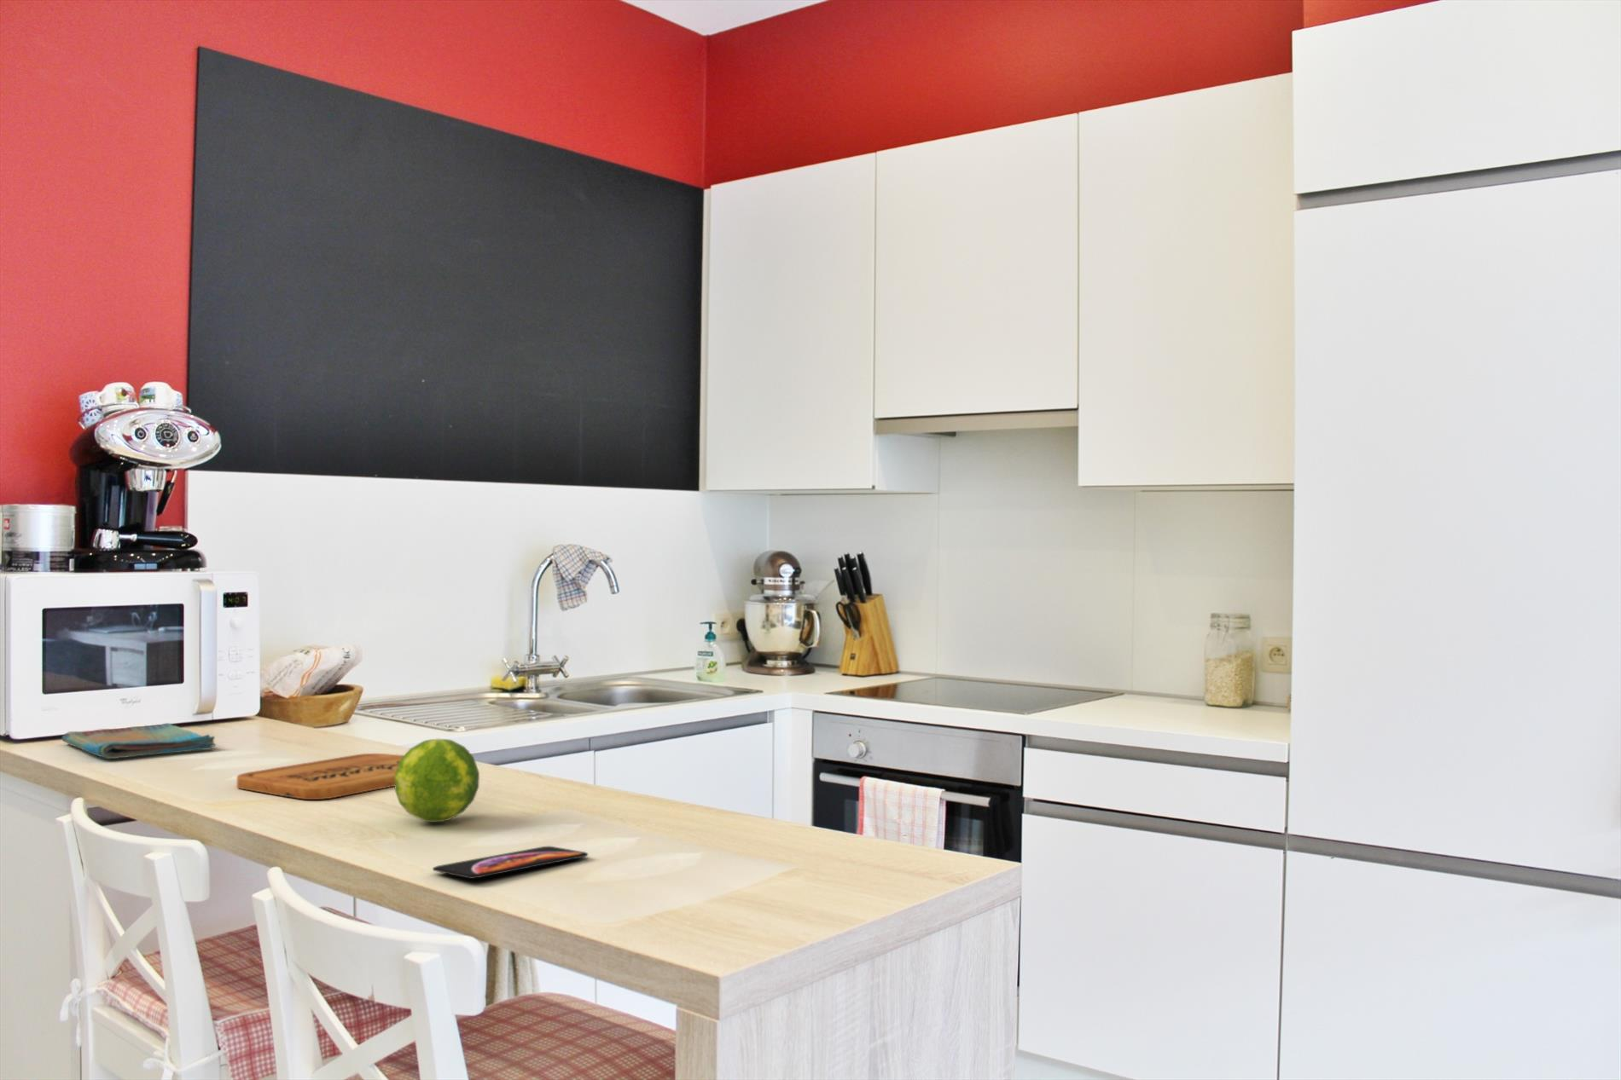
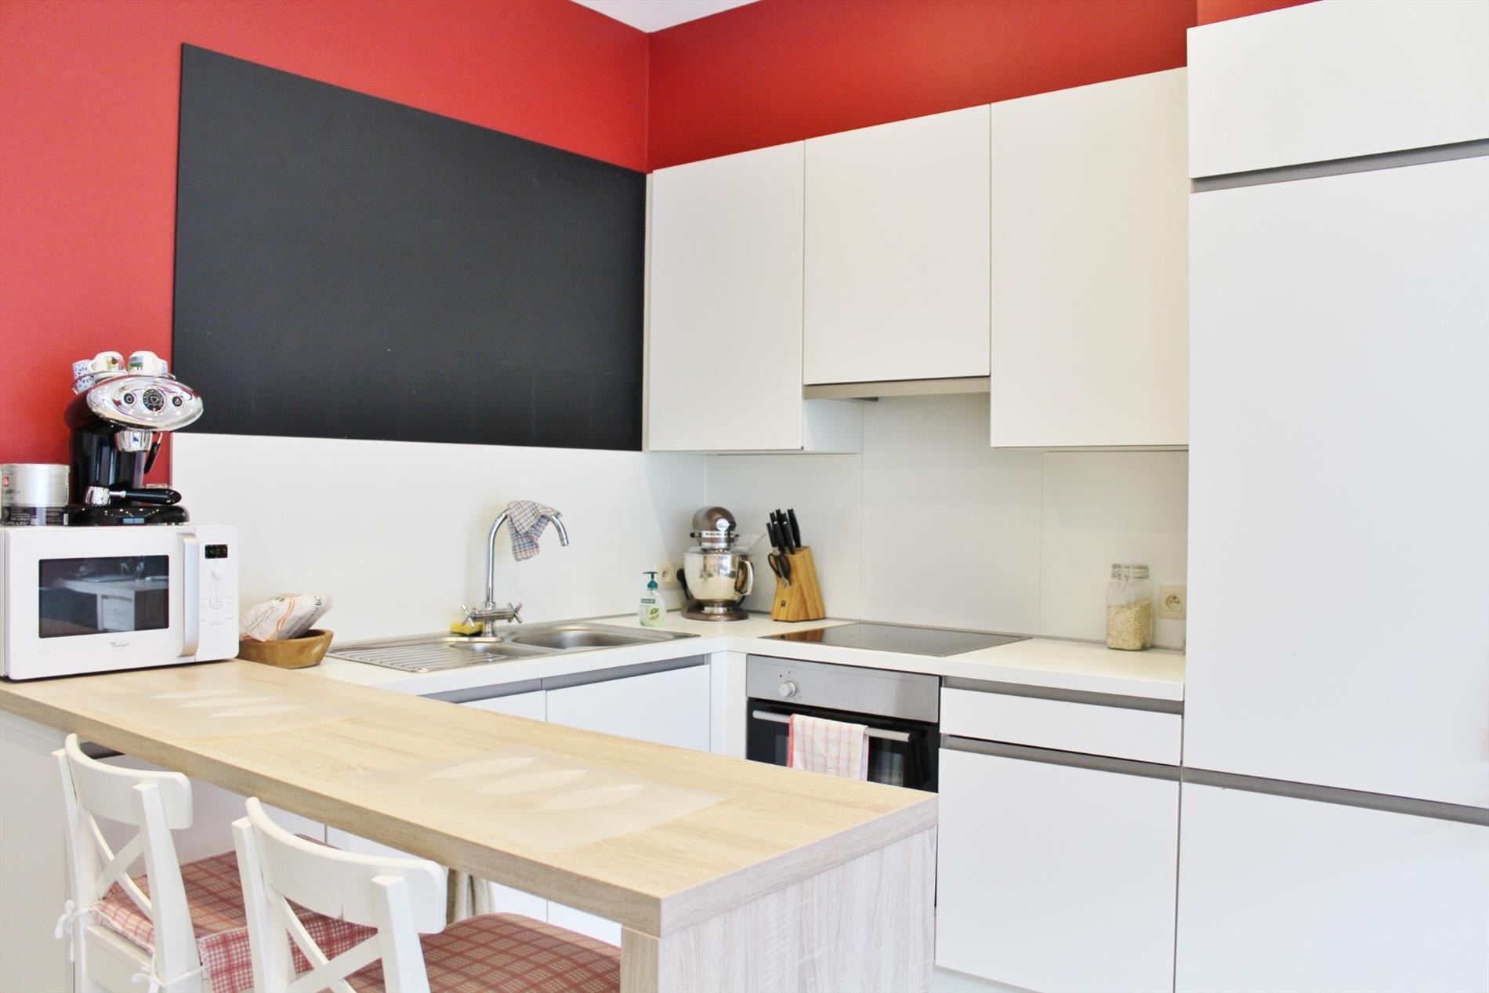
- fruit [394,738,480,822]
- dish towel [62,722,217,759]
- cutting board [235,750,470,800]
- smartphone [432,846,589,880]
